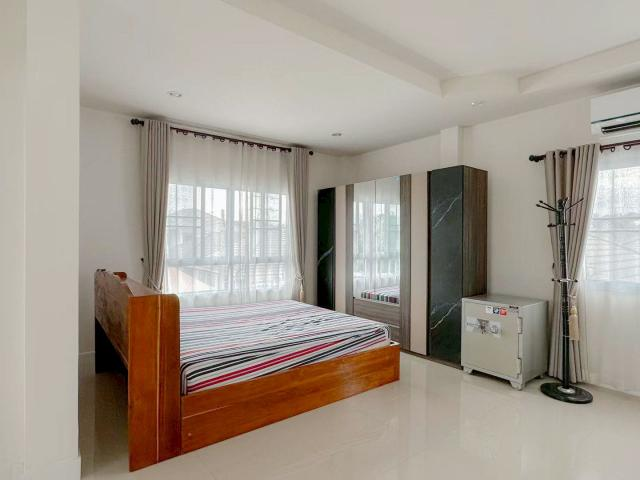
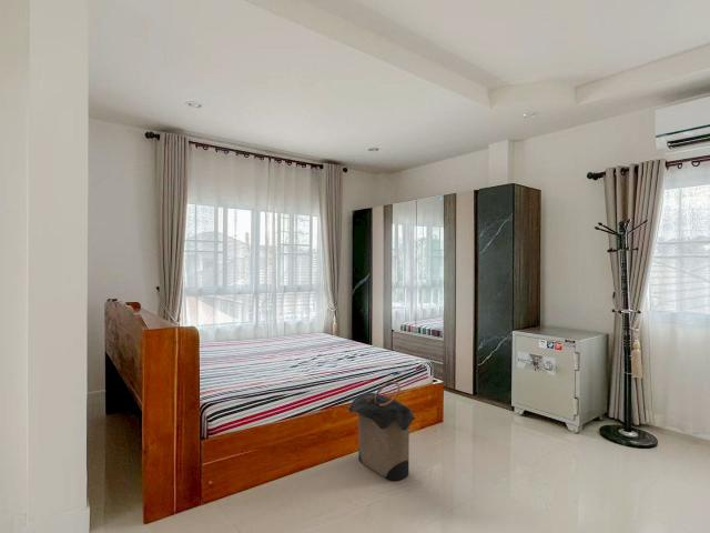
+ laundry hamper [347,380,417,482]
